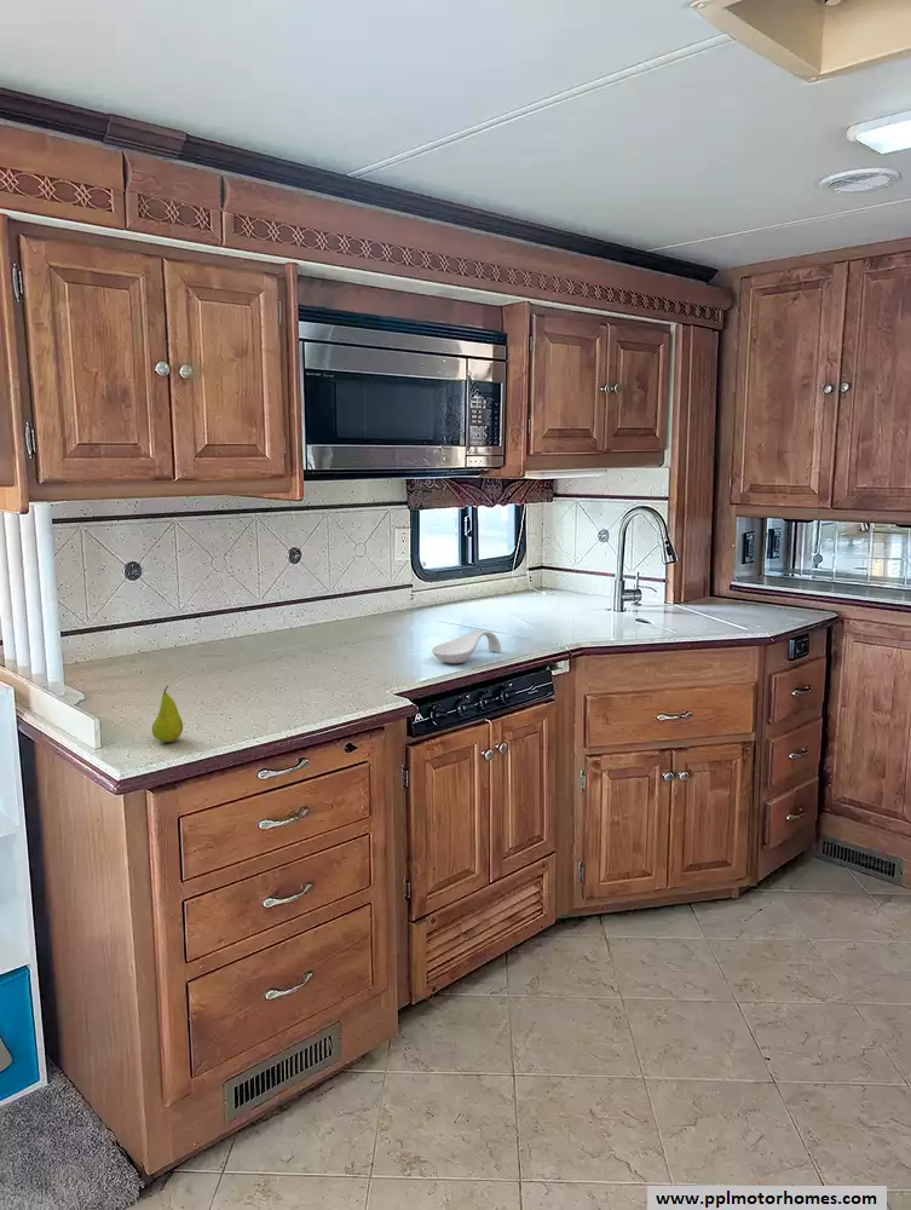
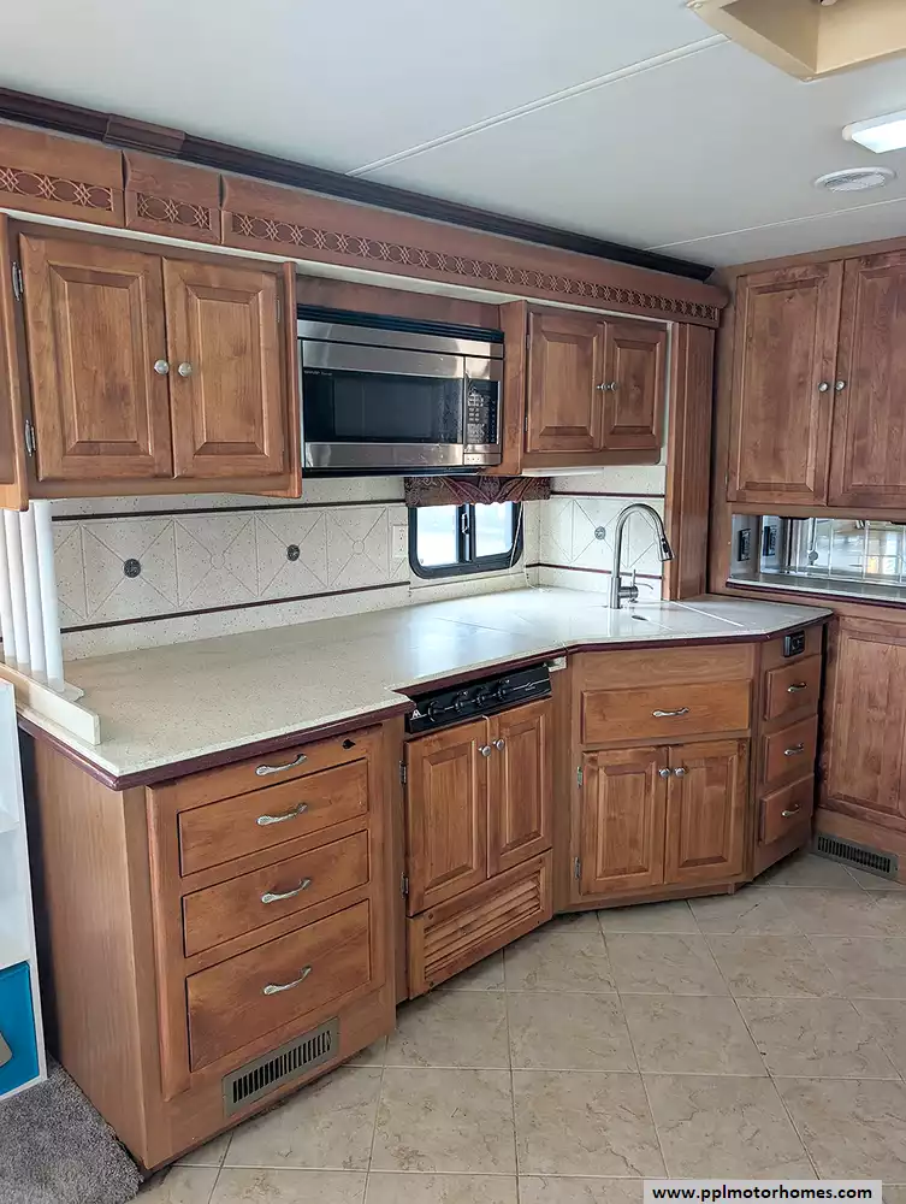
- spoon rest [431,629,502,664]
- fruit [151,684,184,743]
